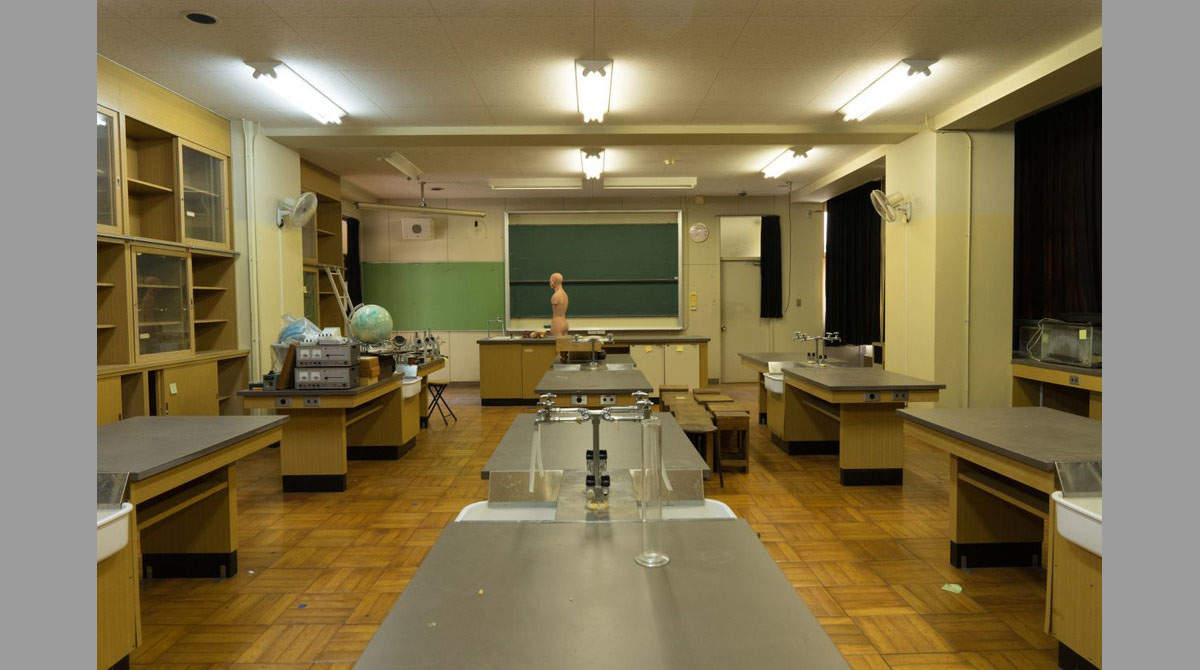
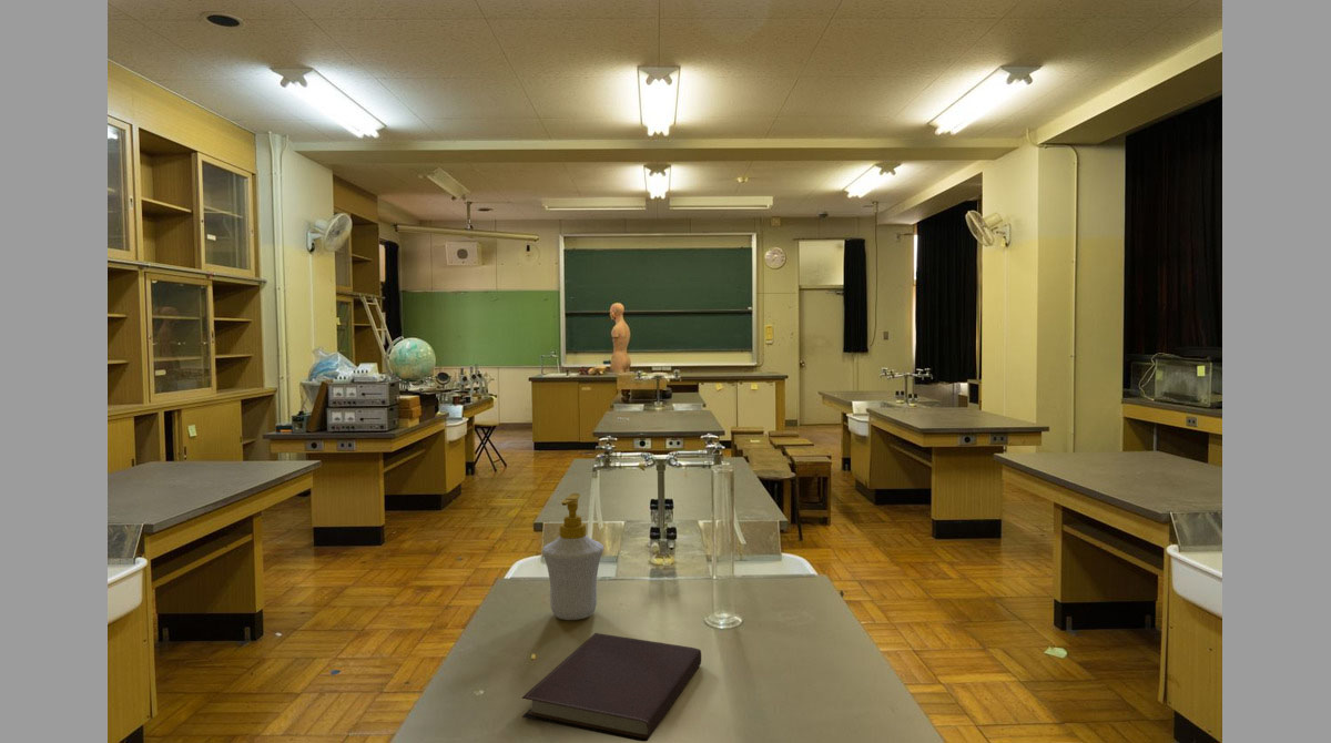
+ soap bottle [541,492,604,621]
+ notebook [521,632,702,743]
